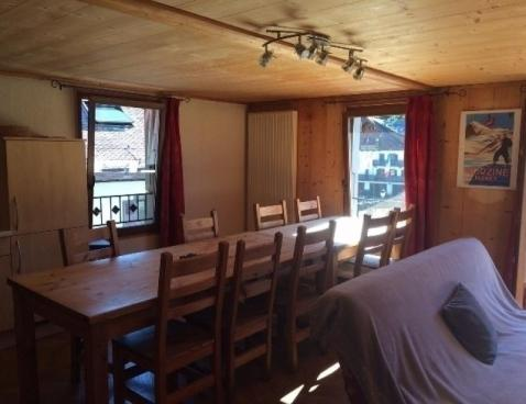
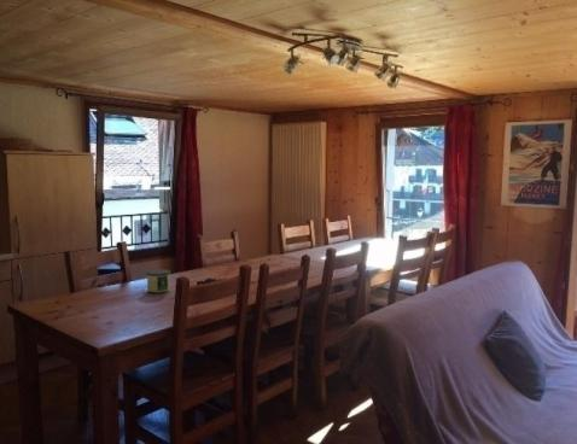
+ candle [145,268,171,293]
